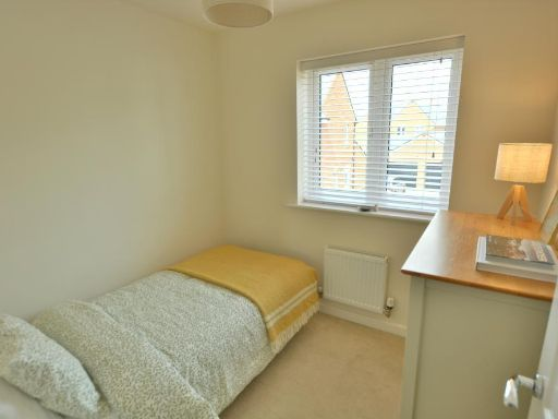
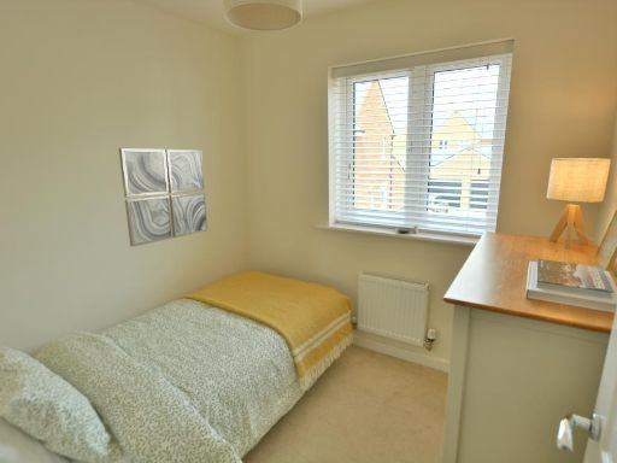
+ wall art [118,147,210,248]
